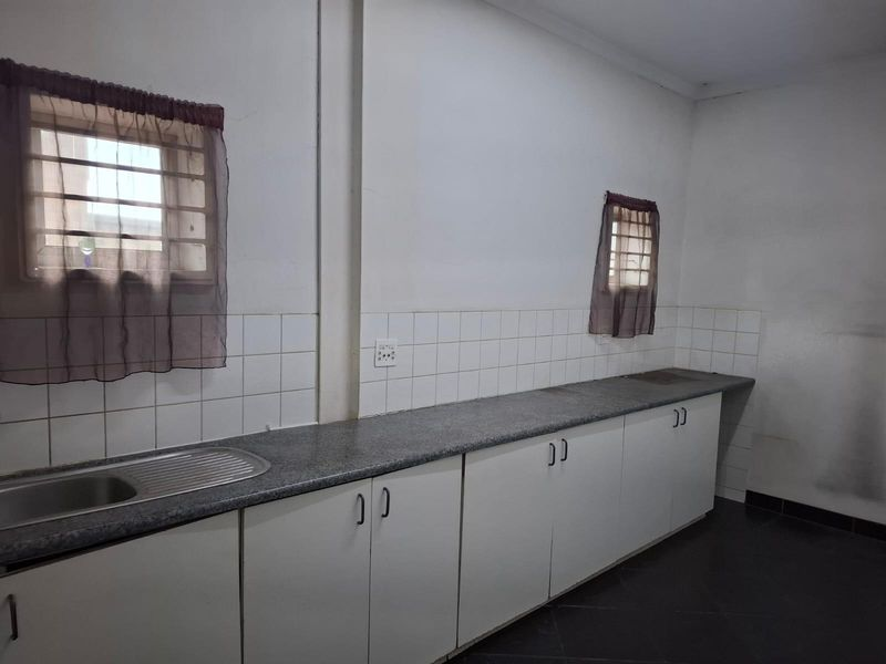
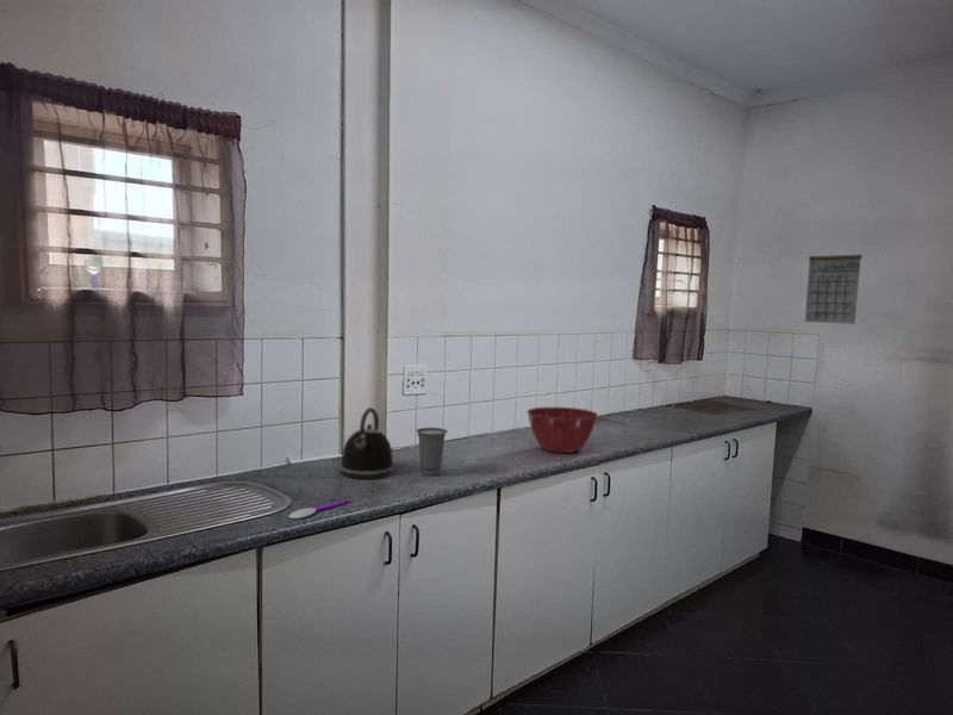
+ mixing bowl [527,406,599,454]
+ kettle [340,406,395,480]
+ spoon [288,498,351,520]
+ cup [415,427,449,478]
+ calendar [803,240,864,325]
